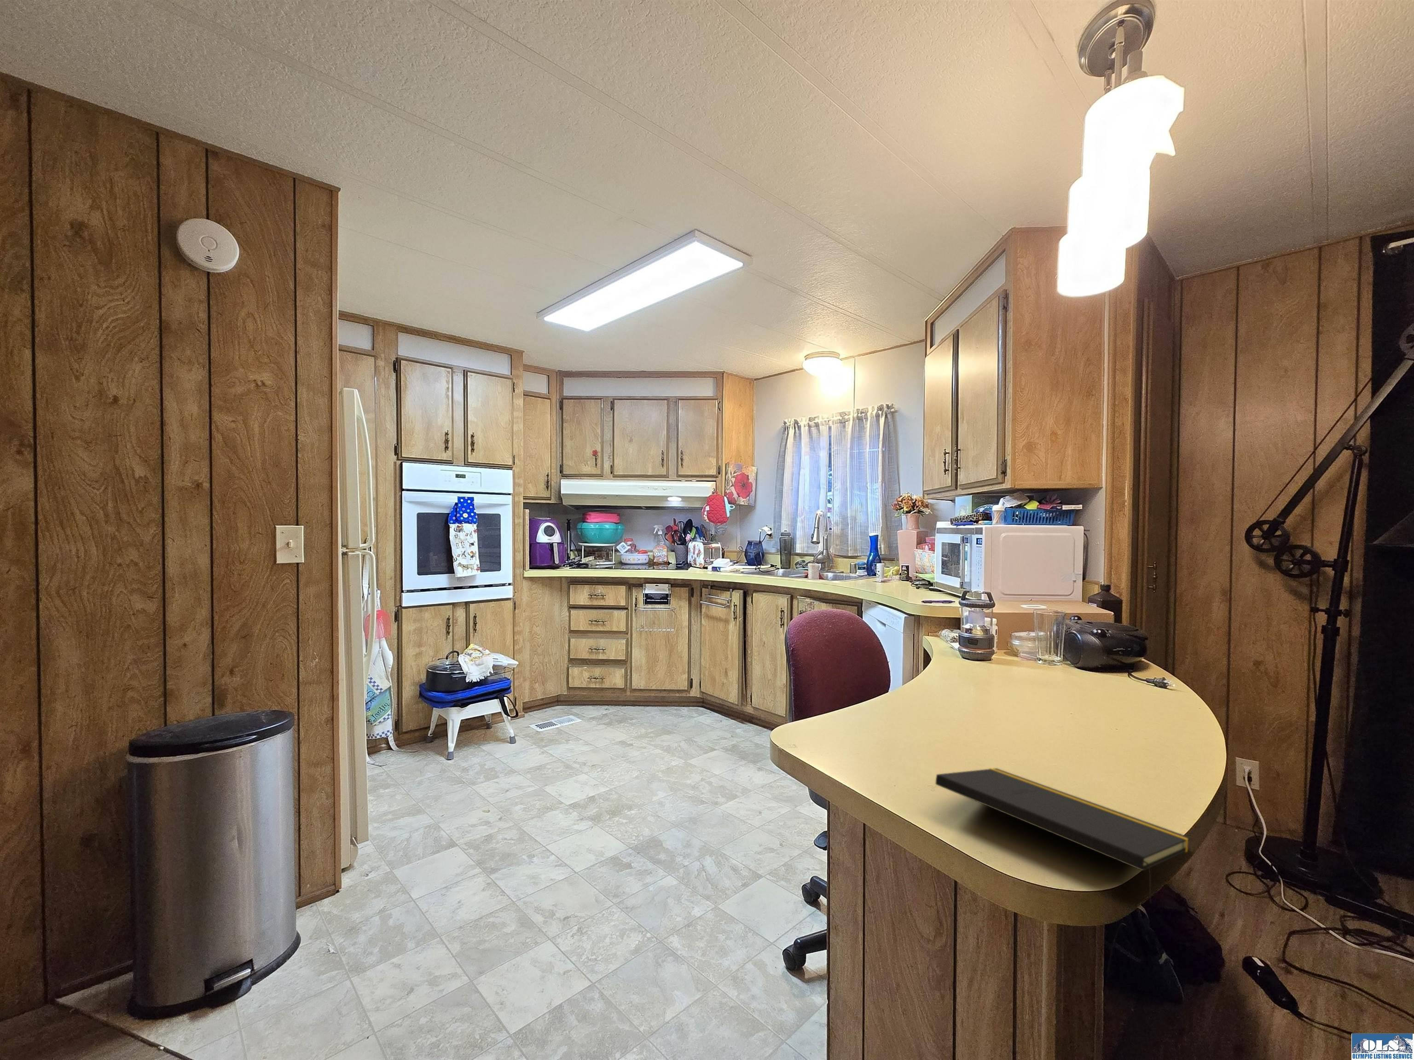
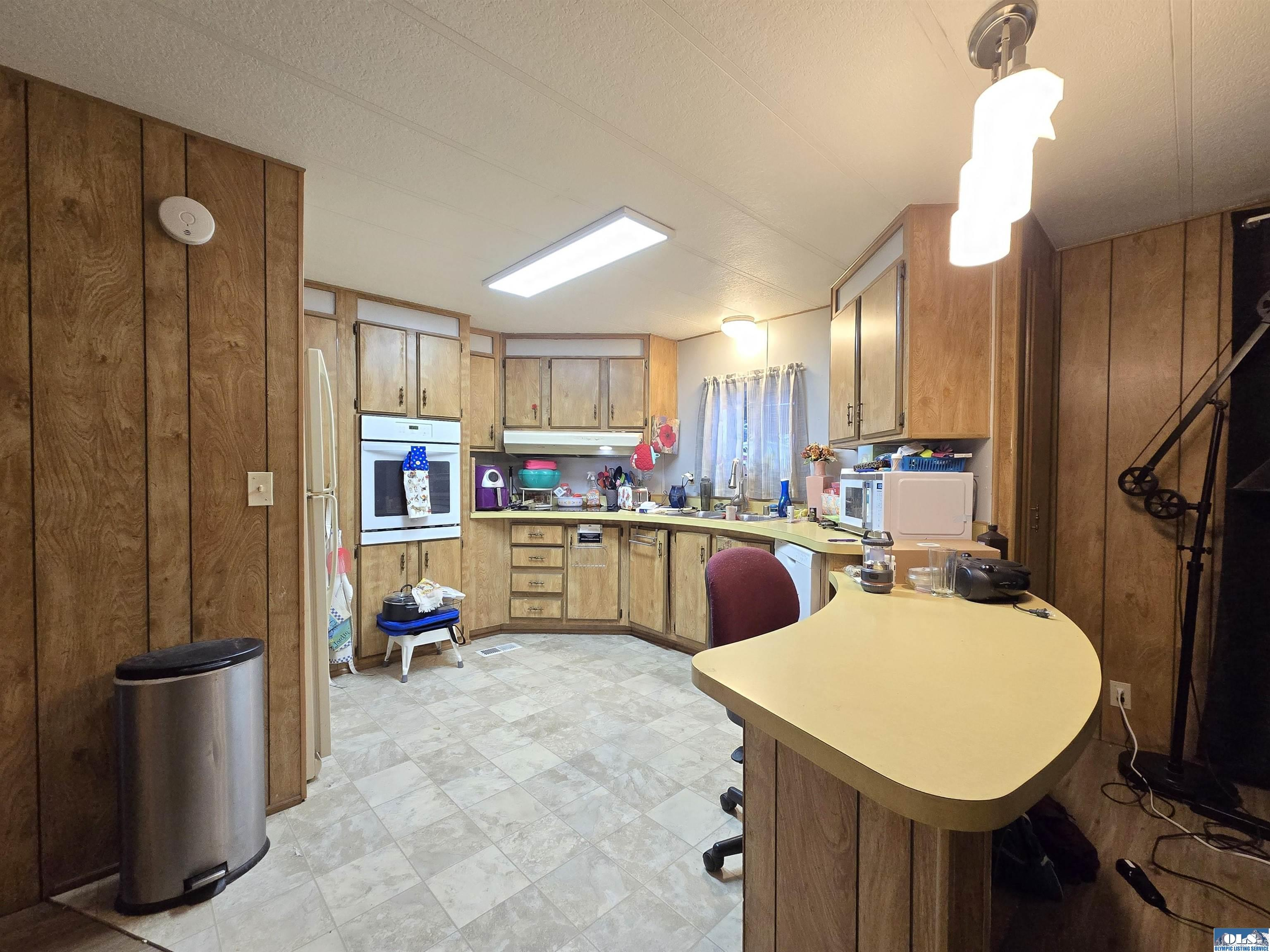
- notepad [935,768,1191,904]
